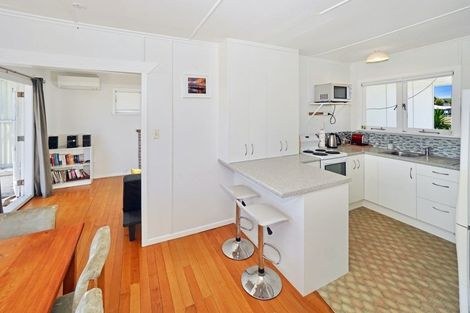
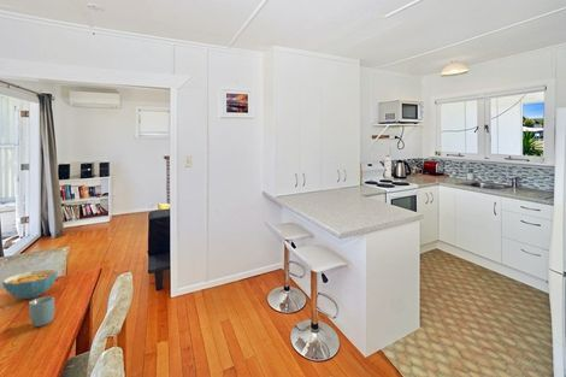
+ cup [28,295,55,328]
+ cereal bowl [1,269,59,300]
